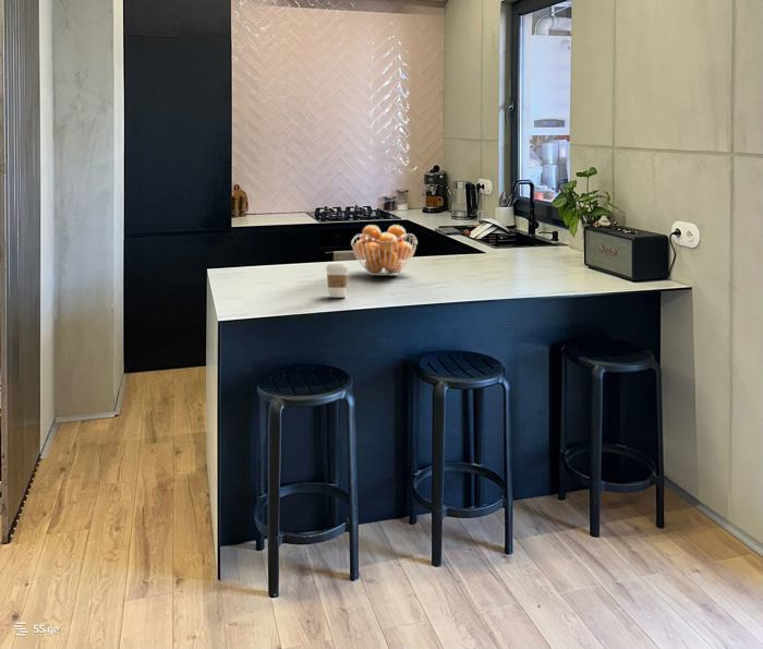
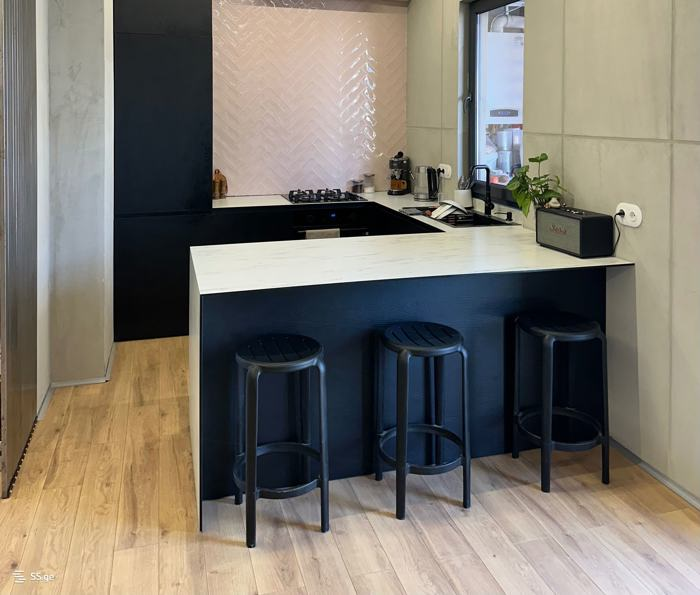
- coffee cup [324,262,351,299]
- fruit basket [350,224,419,276]
